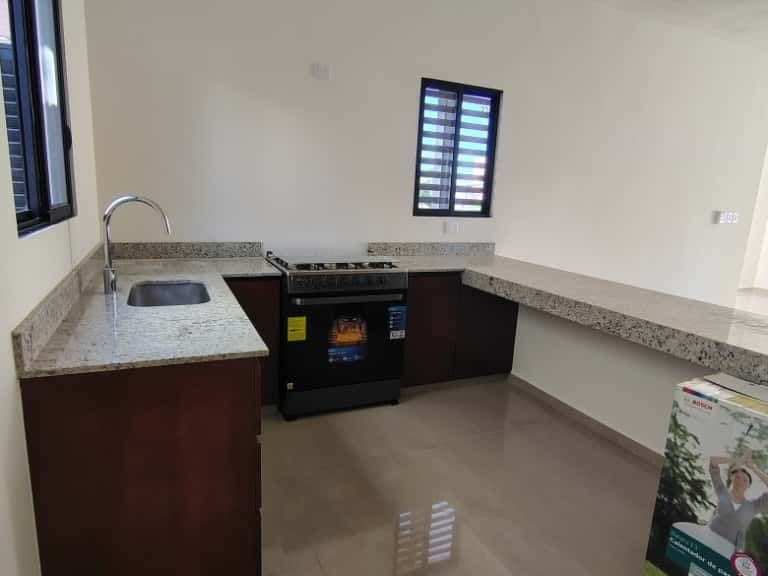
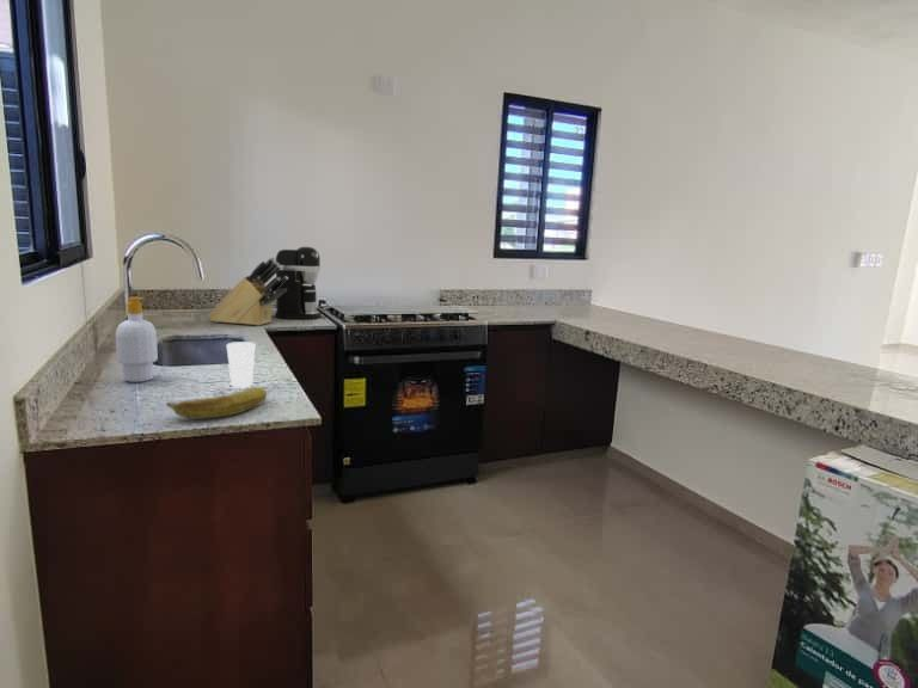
+ soap bottle [115,296,159,383]
+ knife block [207,256,288,327]
+ banana [165,386,268,420]
+ cup [225,340,256,388]
+ coffee maker [274,245,323,320]
